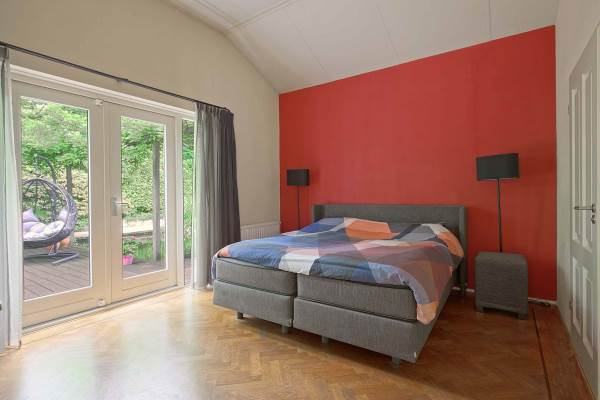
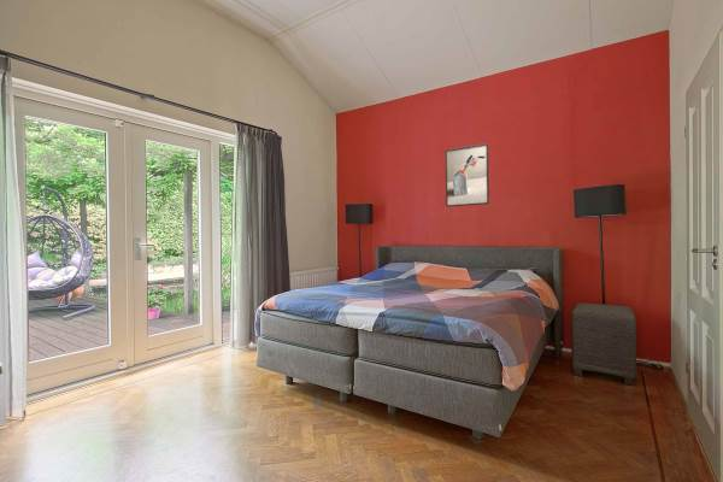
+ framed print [445,142,490,207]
